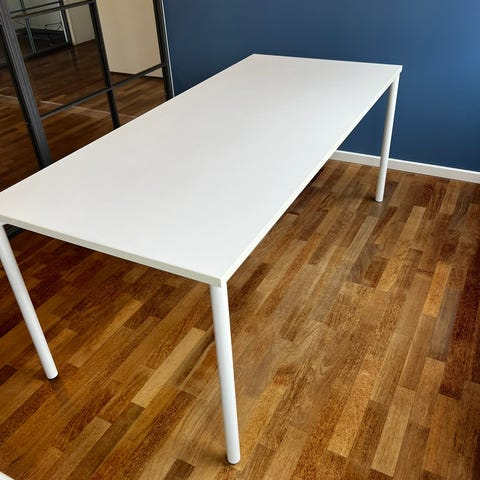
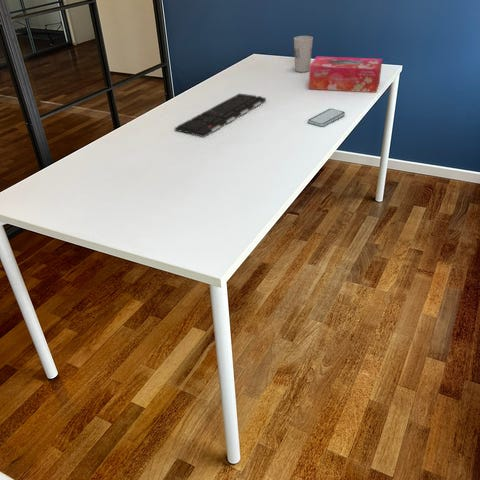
+ keyboard [174,92,267,138]
+ tissue box [308,55,383,94]
+ smartphone [307,108,346,127]
+ cup [293,35,314,73]
